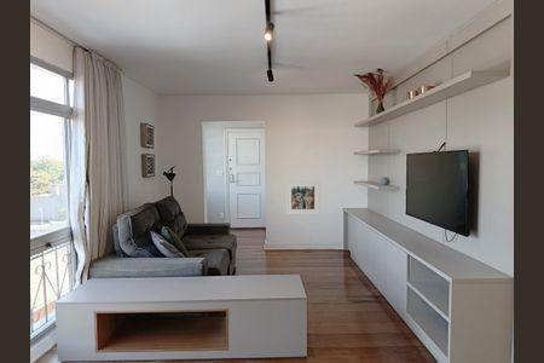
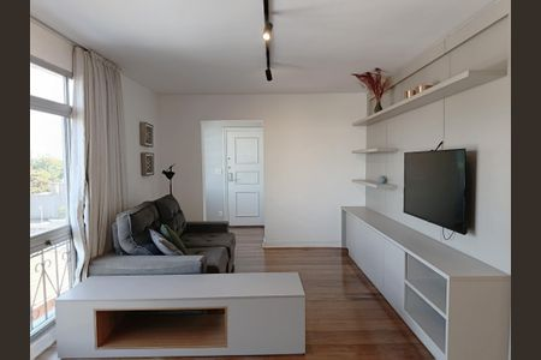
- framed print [285,180,320,215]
